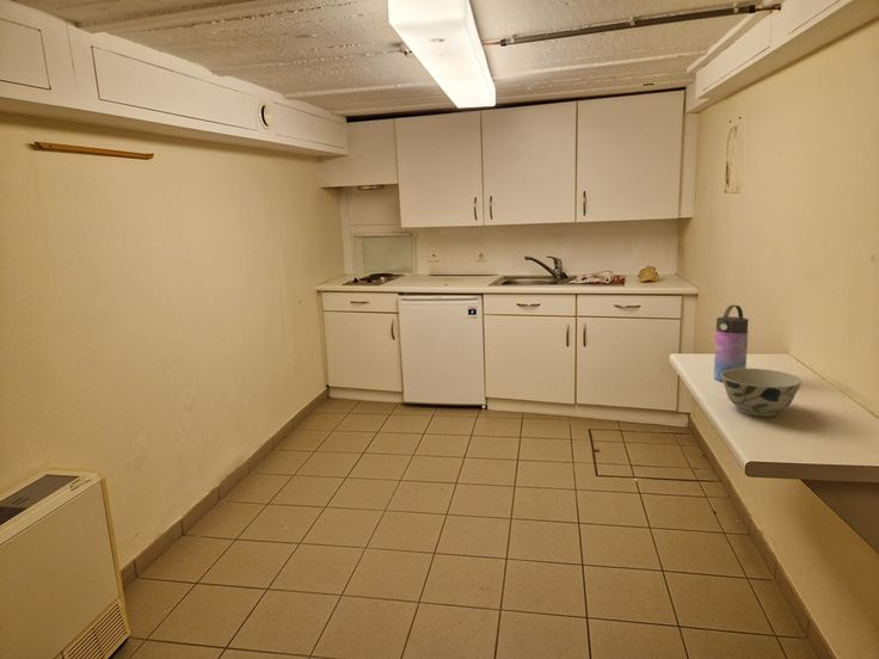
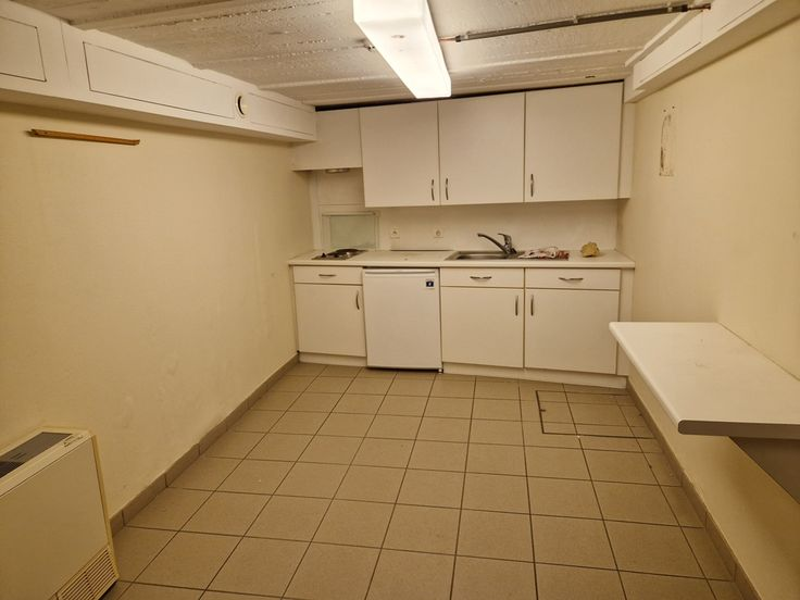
- bowl [720,368,804,418]
- water bottle [713,304,749,382]
